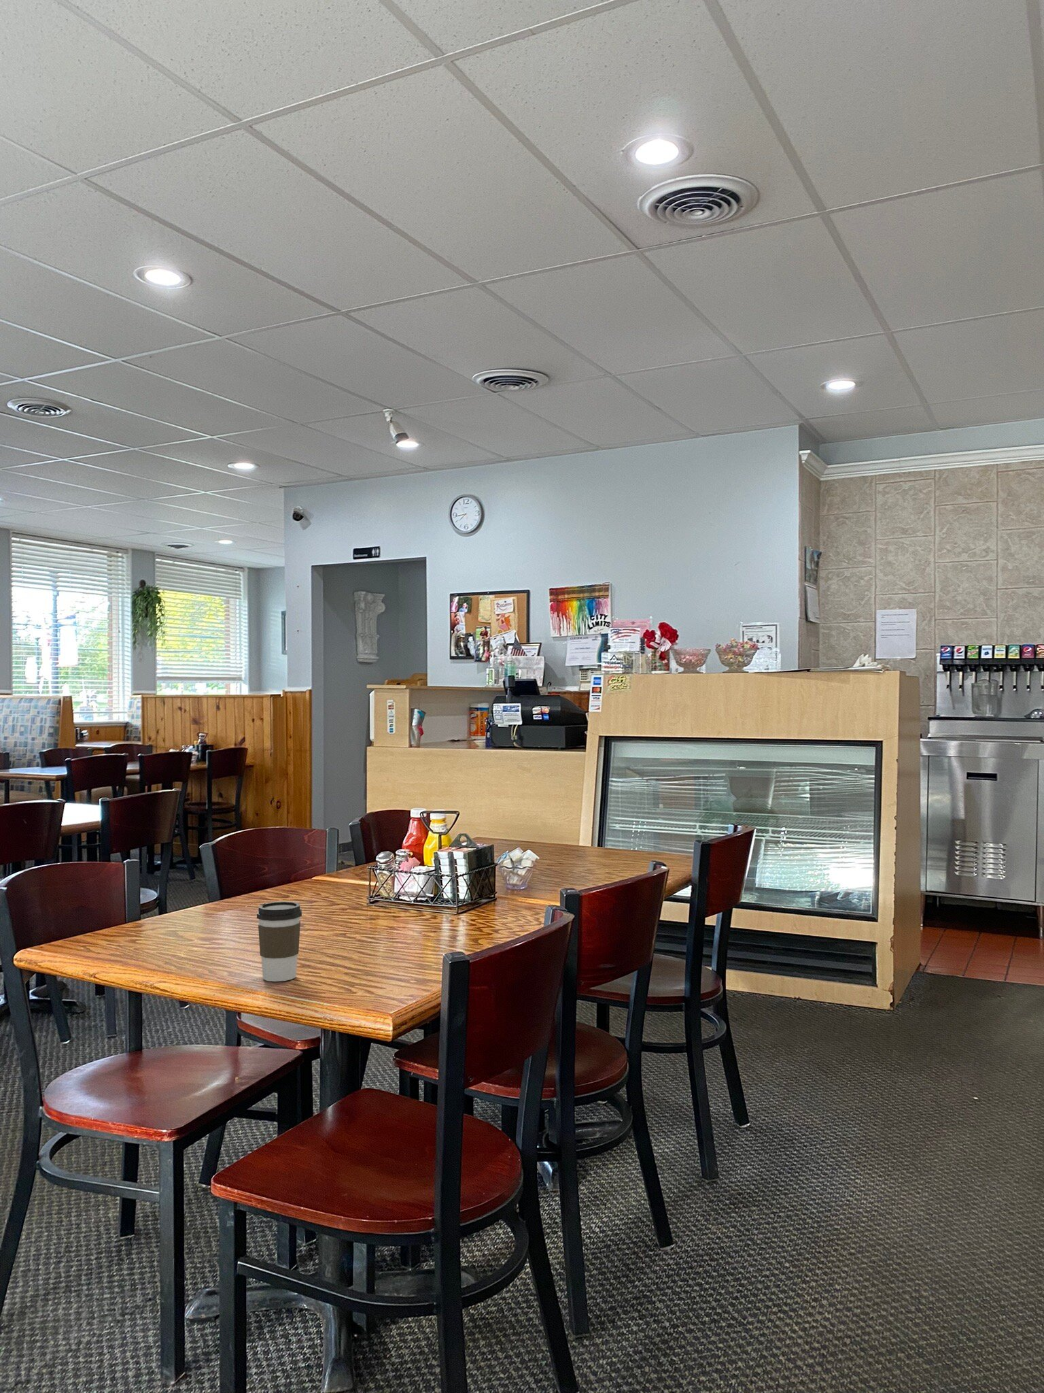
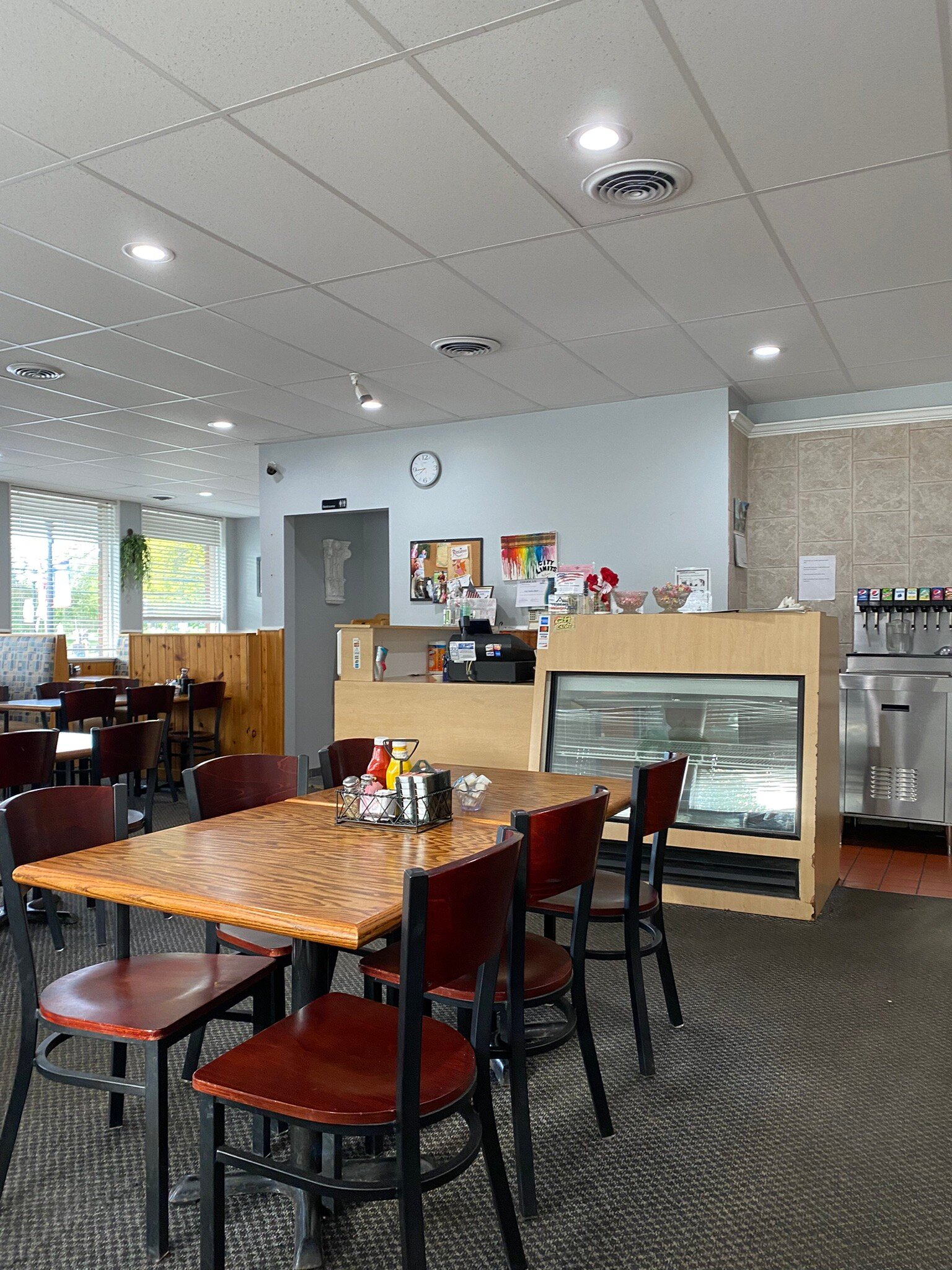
- coffee cup [257,901,303,982]
